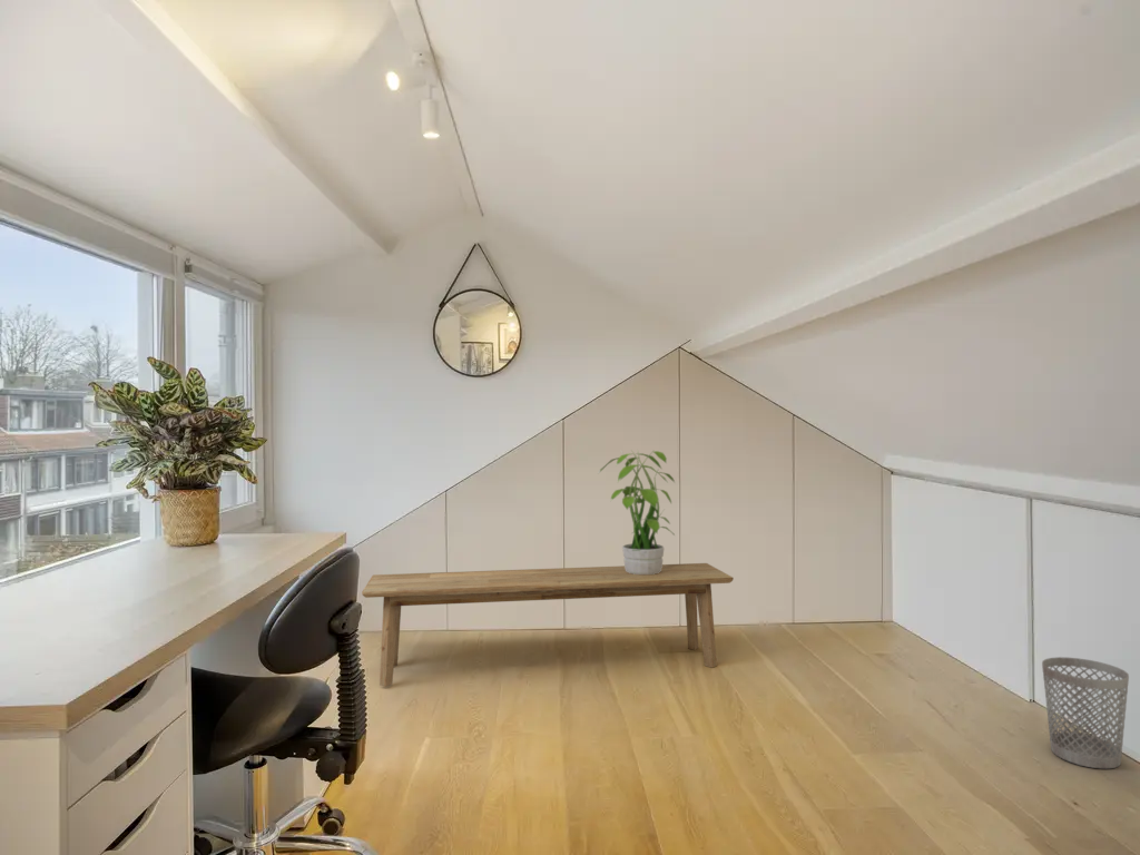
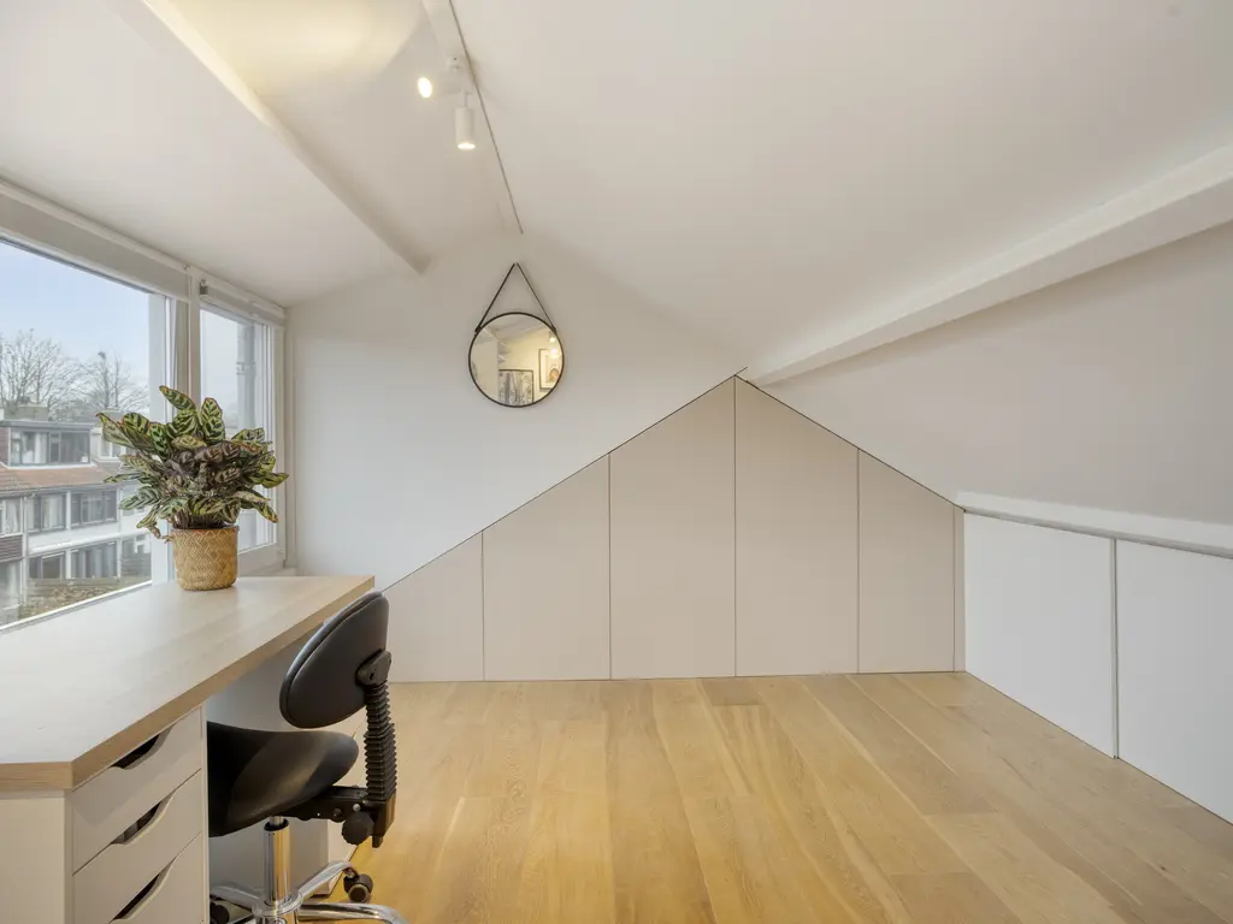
- wastebasket [1041,656,1130,769]
- bench [361,562,735,688]
- potted plant [598,449,676,574]
